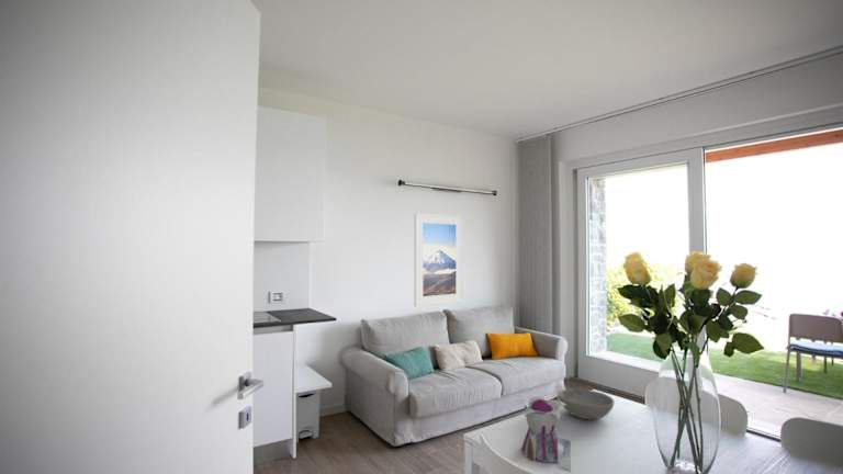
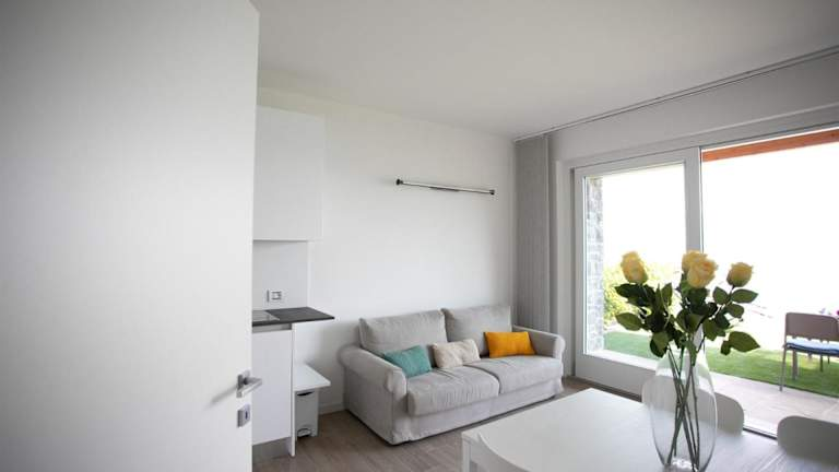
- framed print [413,212,464,307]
- bowl [558,387,616,420]
- teapot [516,395,572,474]
